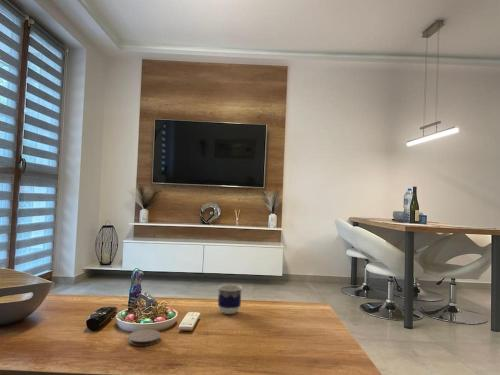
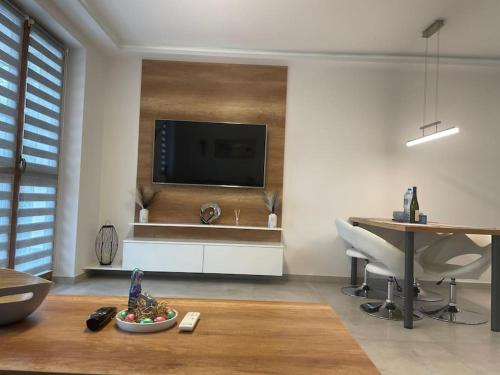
- cup [217,283,243,315]
- coaster [127,328,162,347]
